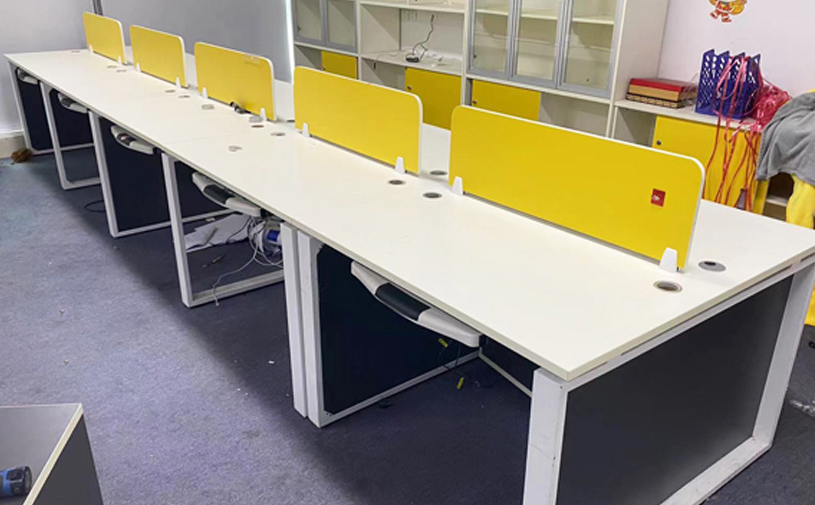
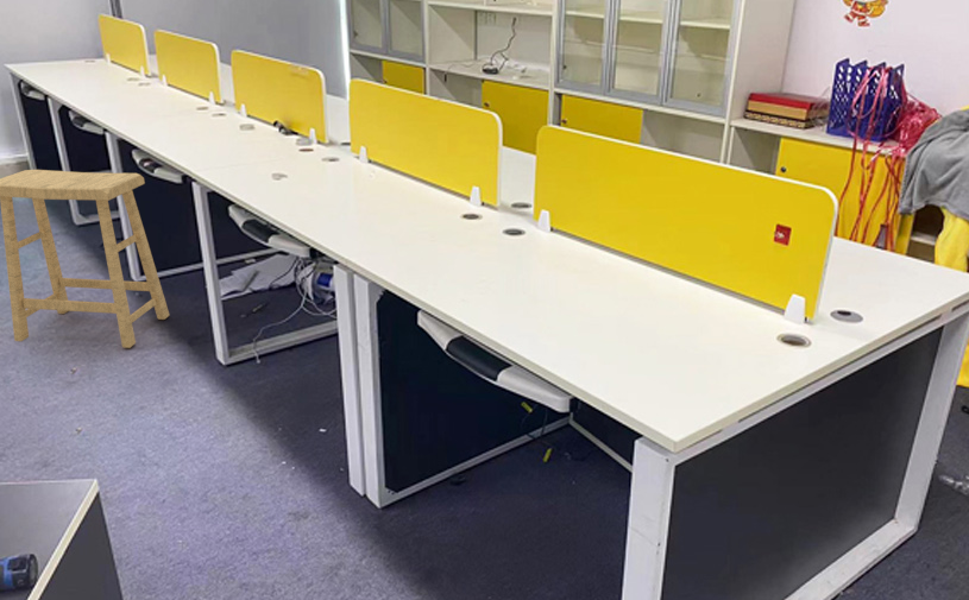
+ stool [0,169,170,349]
